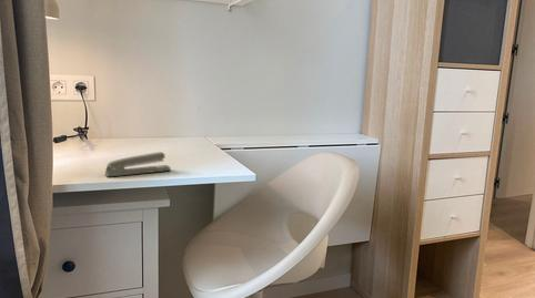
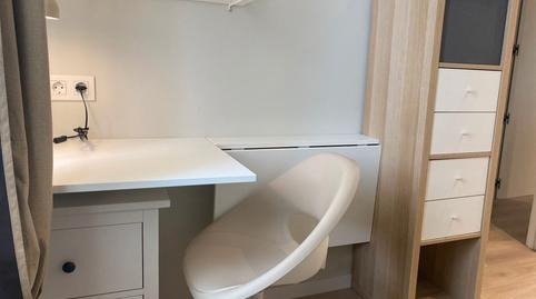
- stapler [104,151,172,177]
